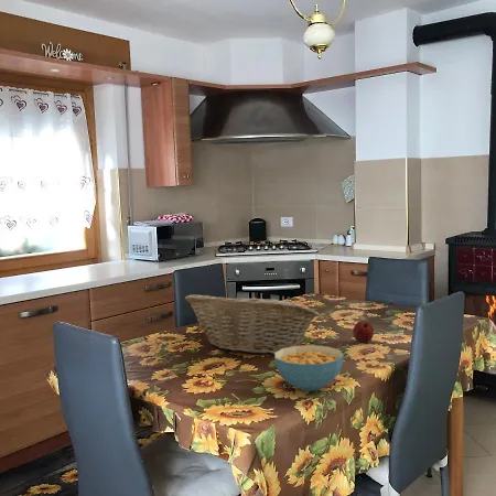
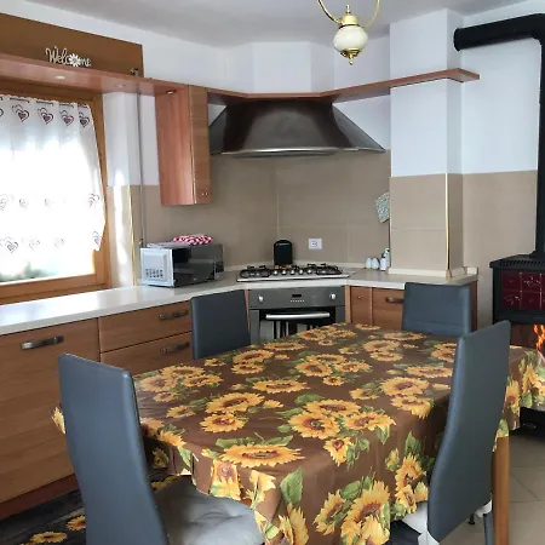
- apple [352,320,375,344]
- cereal bowl [273,344,345,392]
- fruit basket [184,291,320,355]
